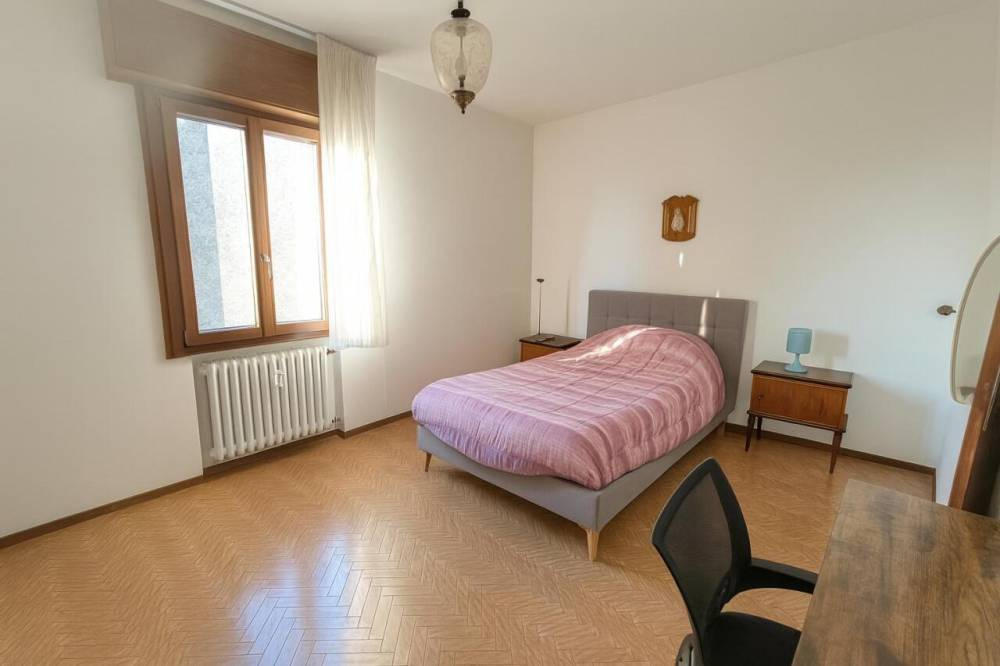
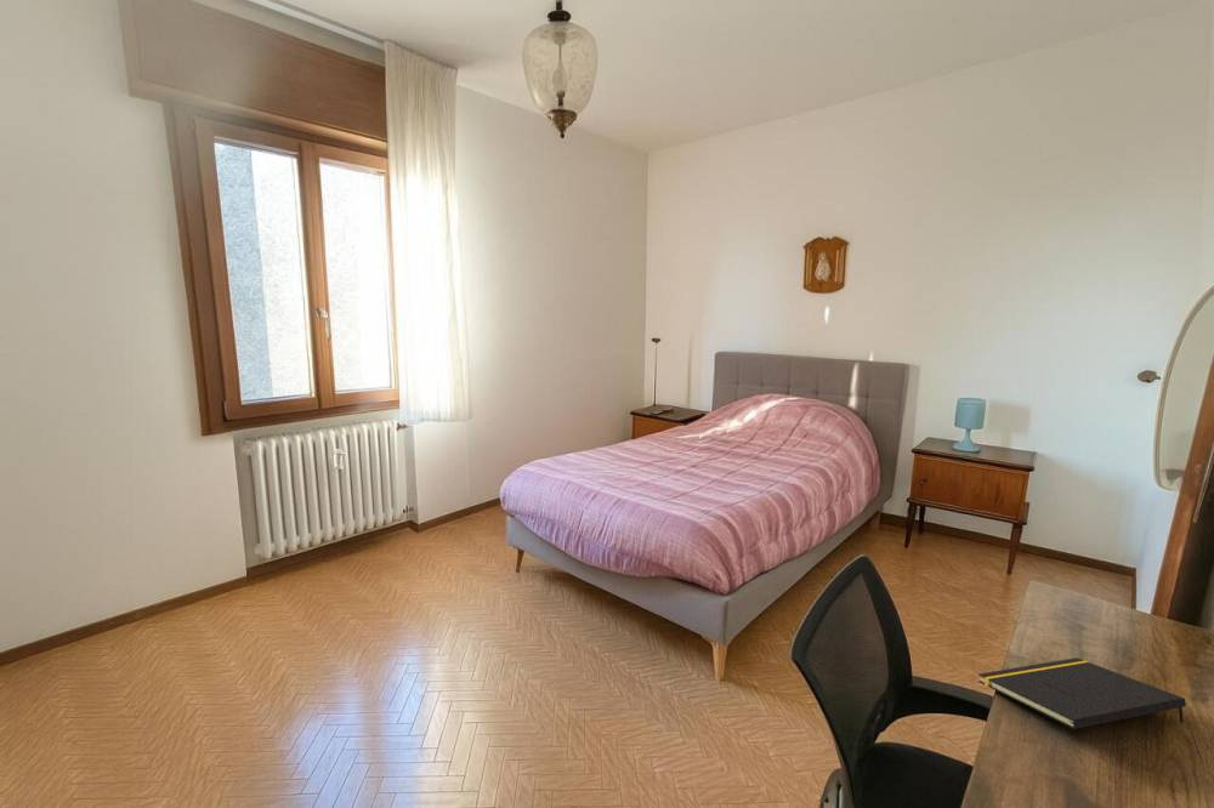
+ notepad [977,656,1187,730]
